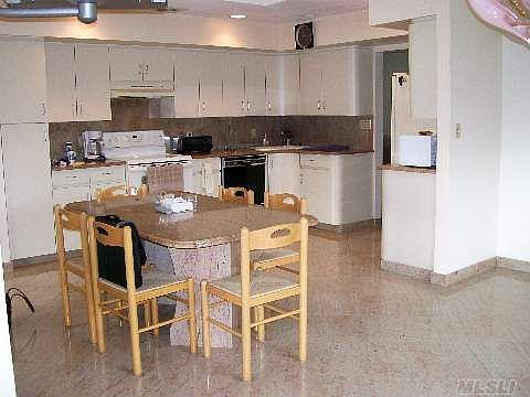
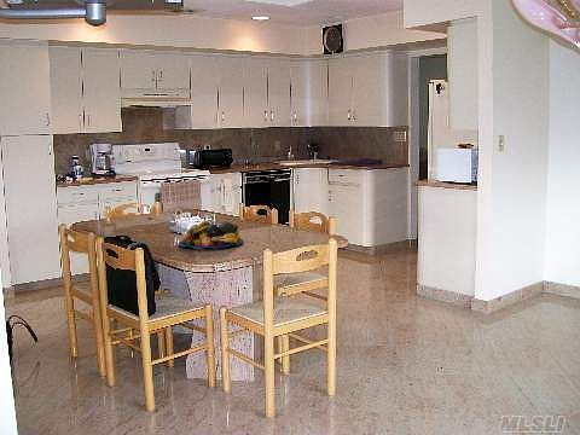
+ fruit bowl [178,220,245,249]
